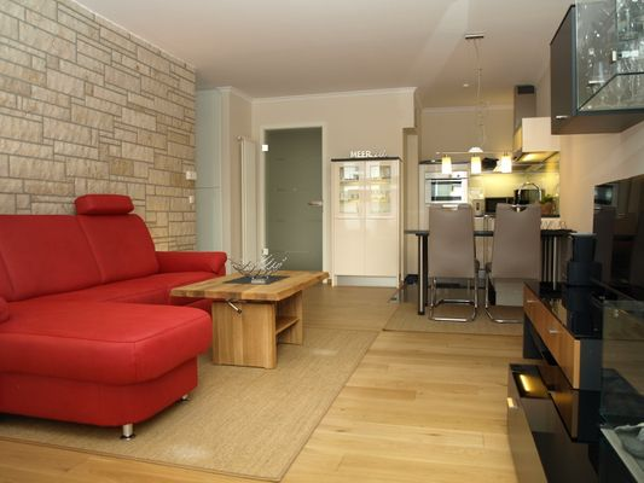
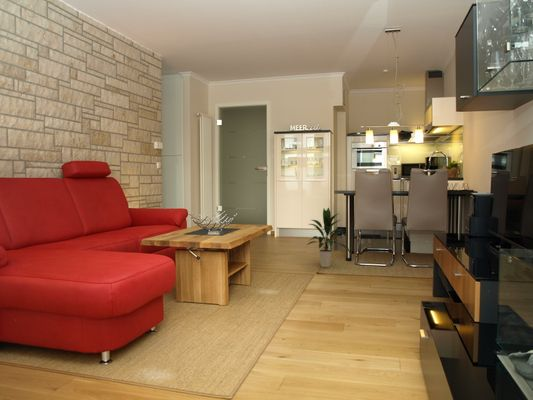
+ indoor plant [305,207,352,268]
